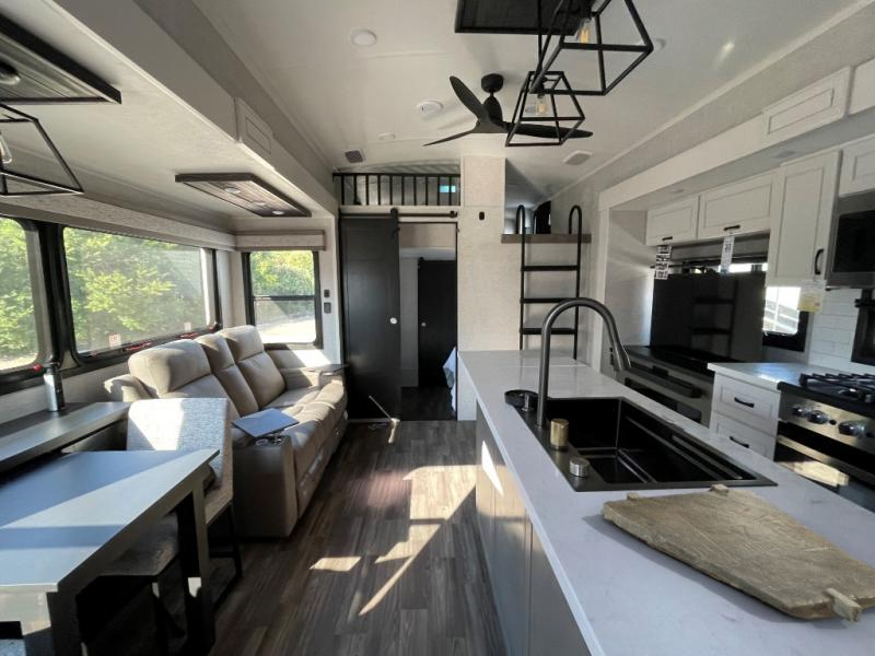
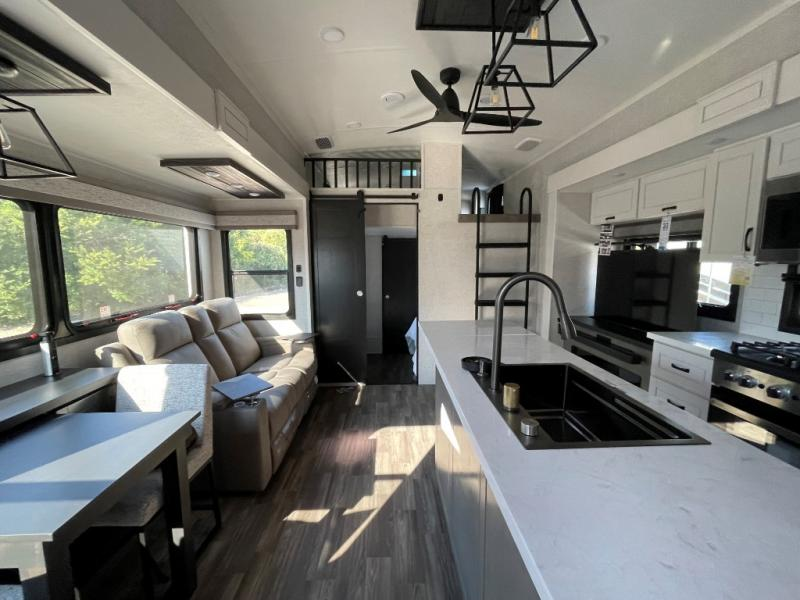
- cutting board [600,483,875,624]
